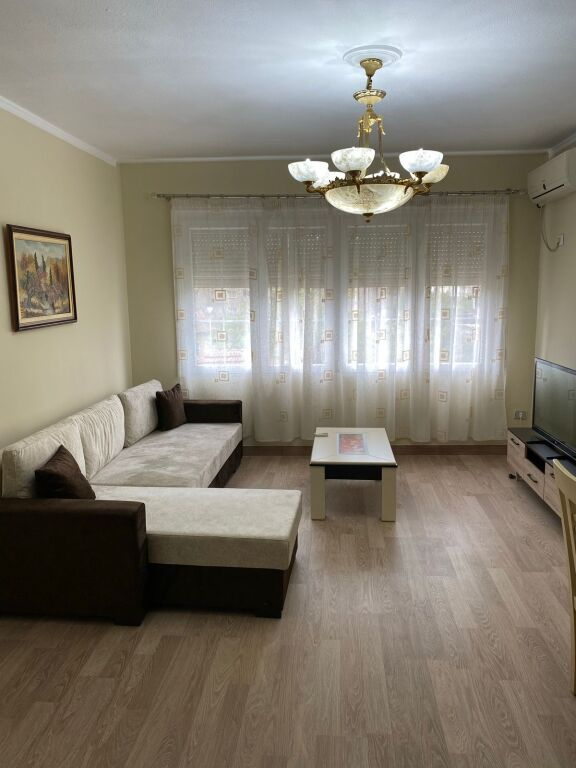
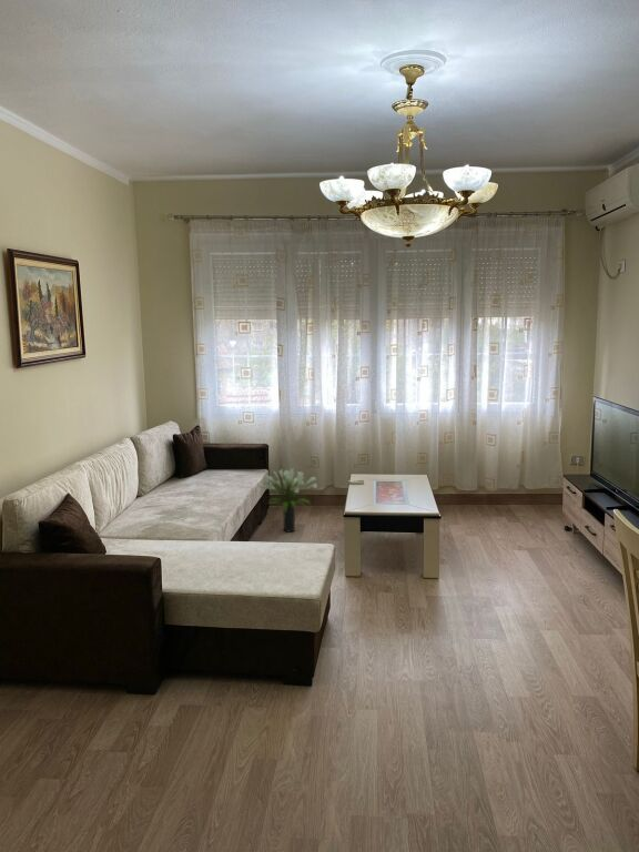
+ potted plant [256,467,318,532]
